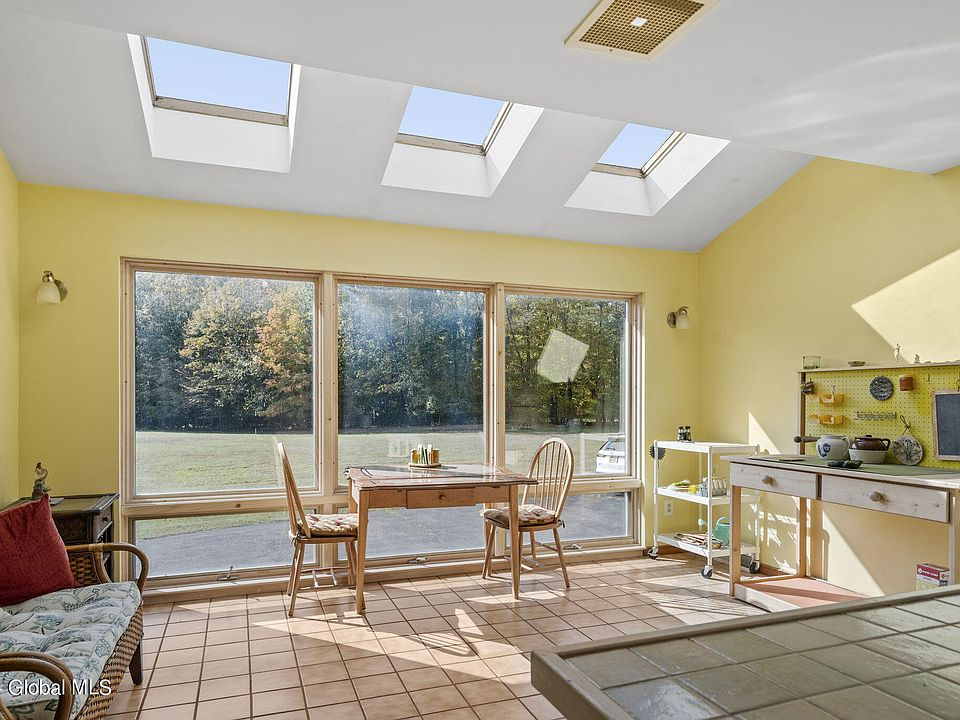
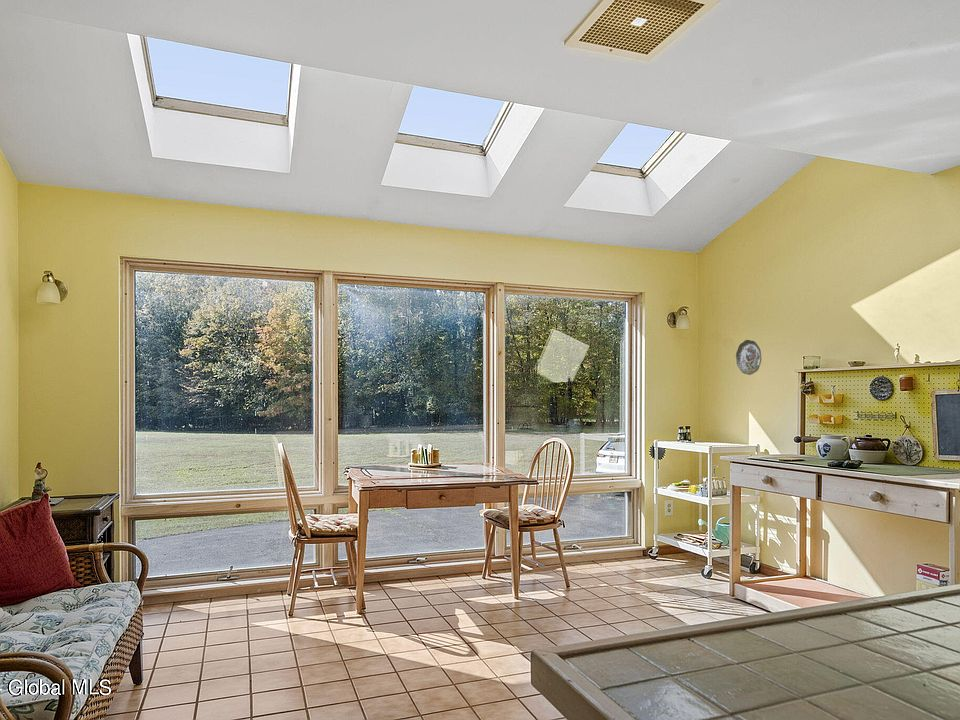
+ decorative plate [735,339,762,376]
